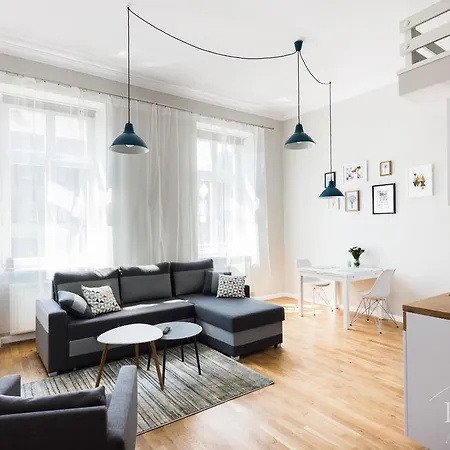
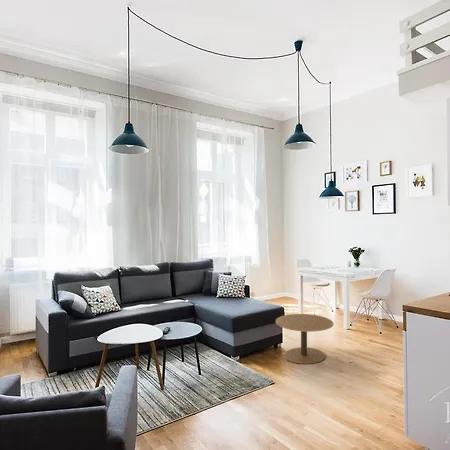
+ side table [275,313,335,365]
